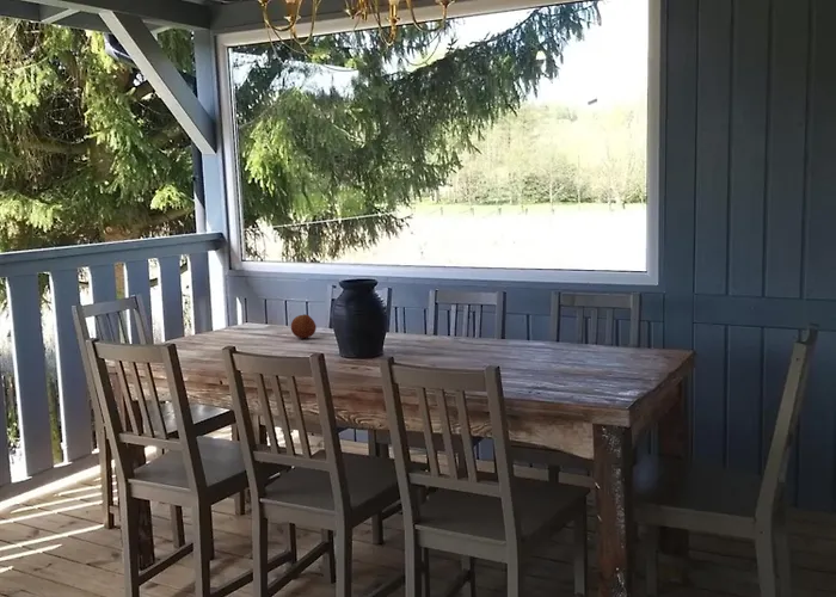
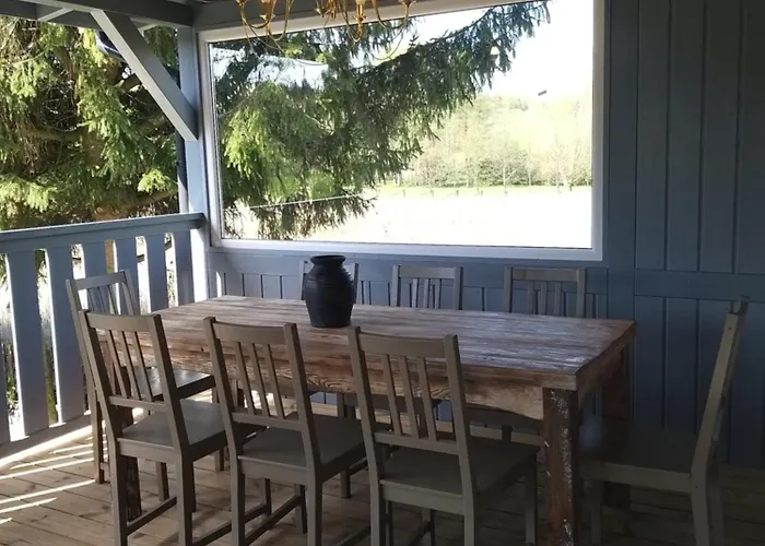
- fruit [290,313,318,339]
